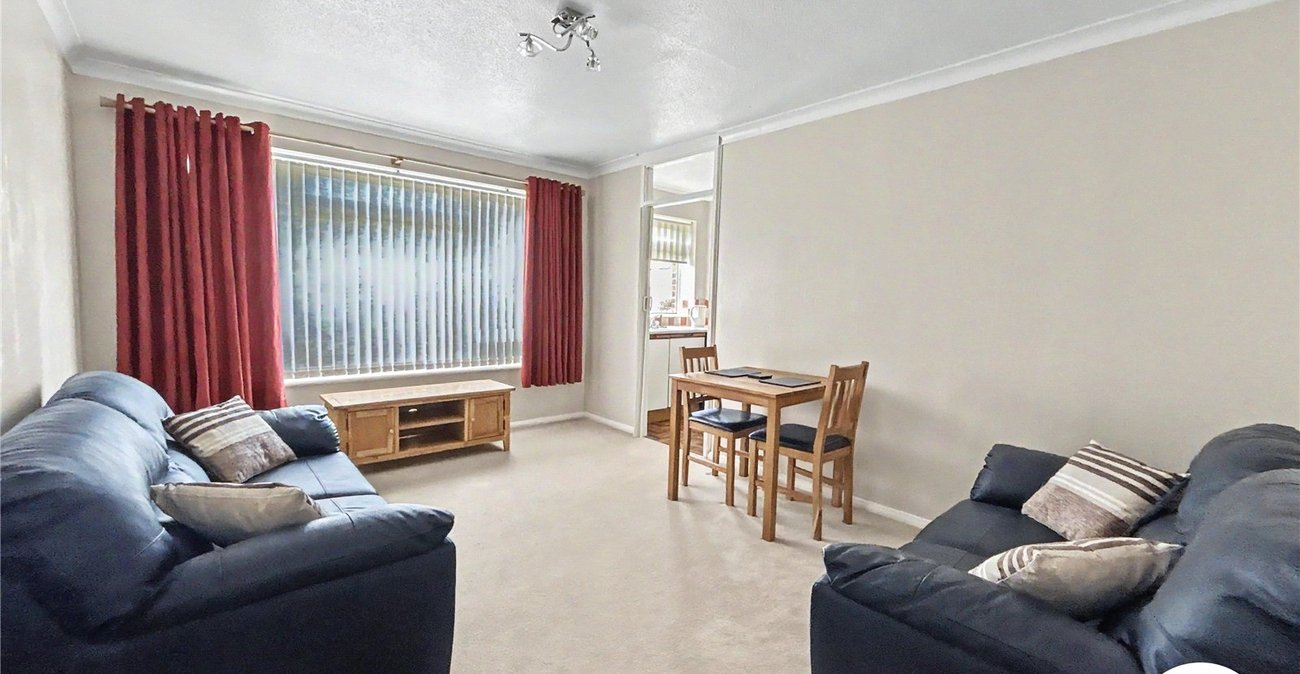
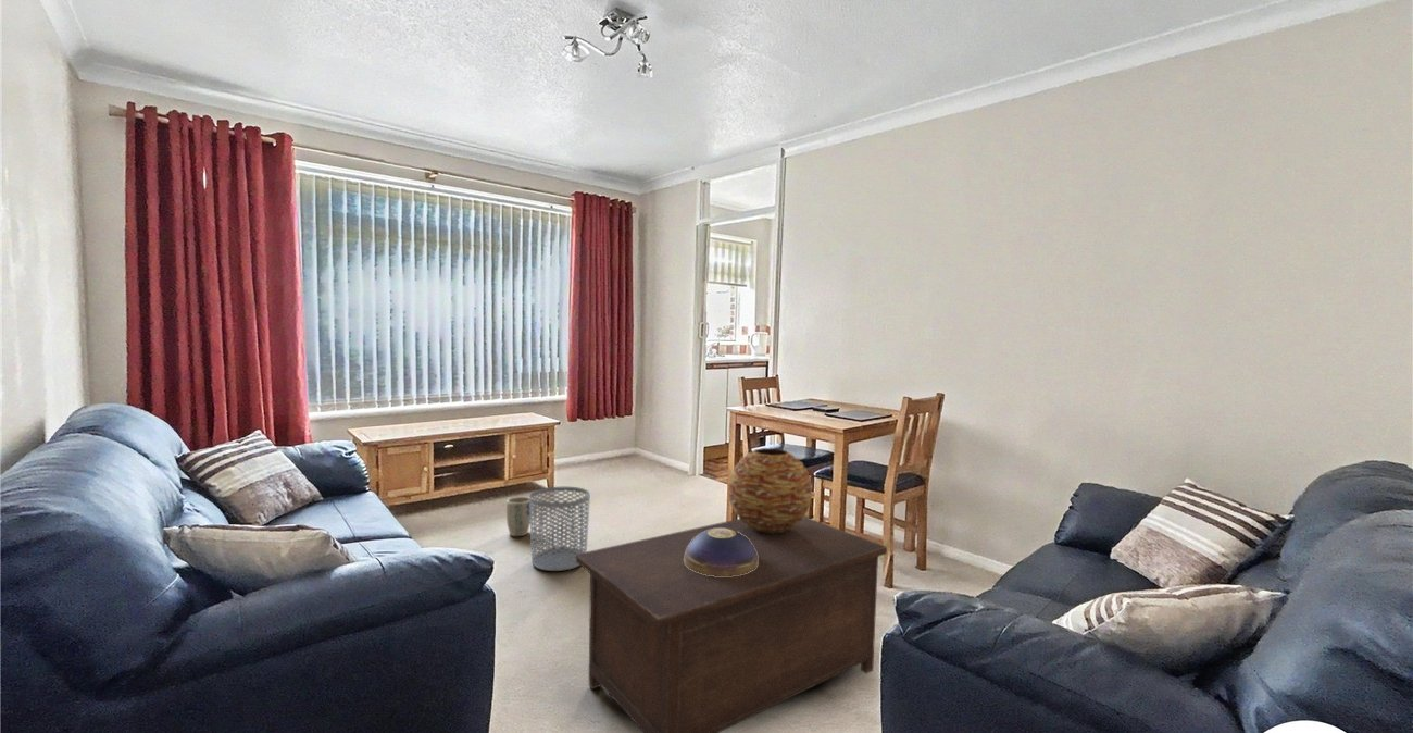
+ decorative bowl [684,529,758,576]
+ vase [727,447,813,534]
+ cabinet [576,515,888,733]
+ waste bin [528,486,591,572]
+ plant pot [505,496,532,537]
